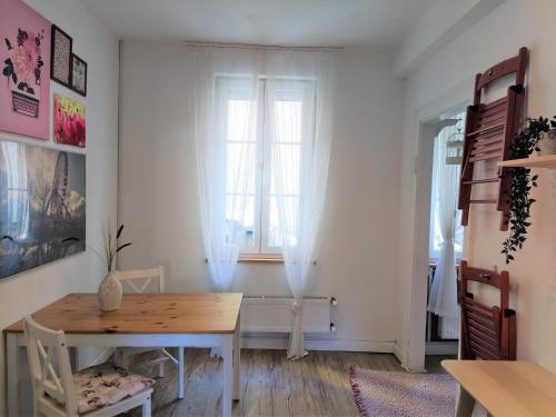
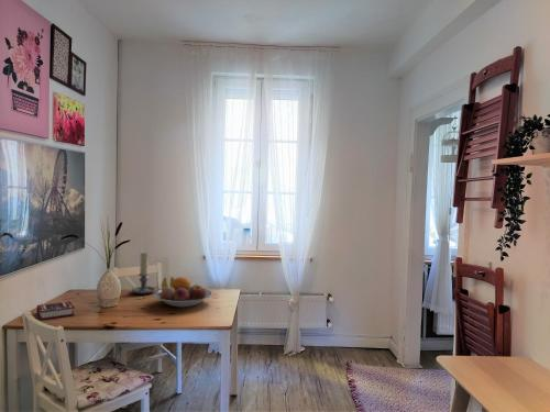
+ book [36,300,76,321]
+ fruit bowl [153,276,213,309]
+ candle holder [131,250,161,296]
